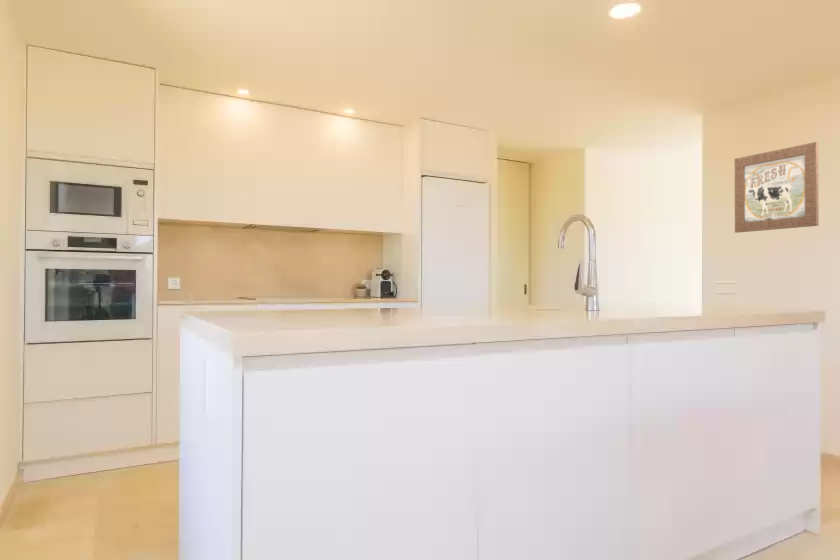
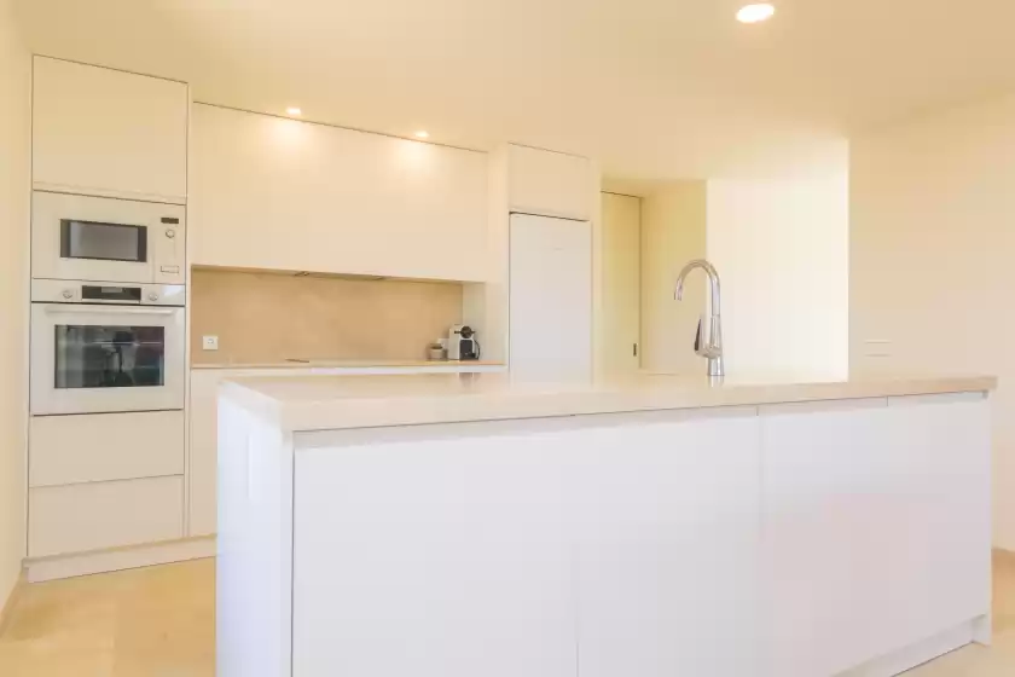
- wall art [734,141,820,234]
